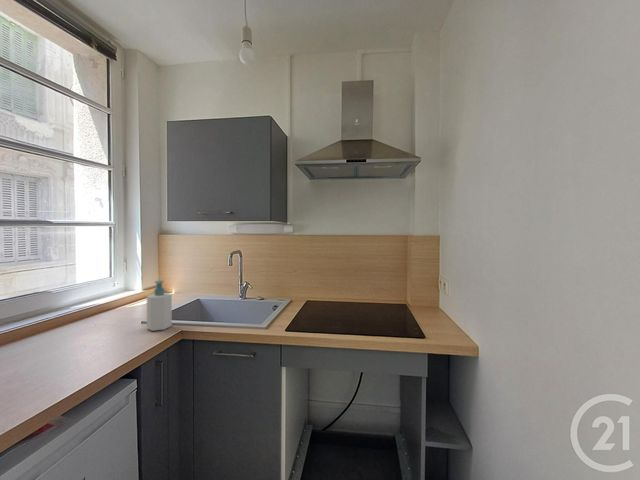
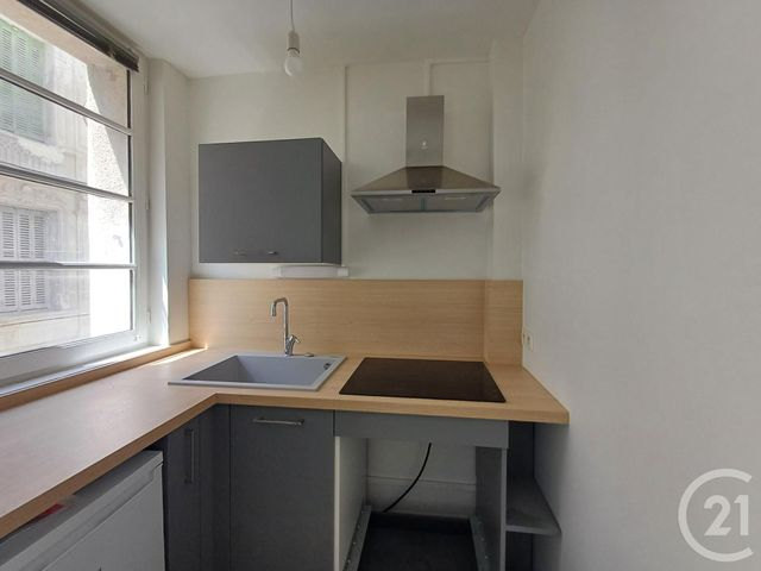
- soap bottle [146,279,173,332]
